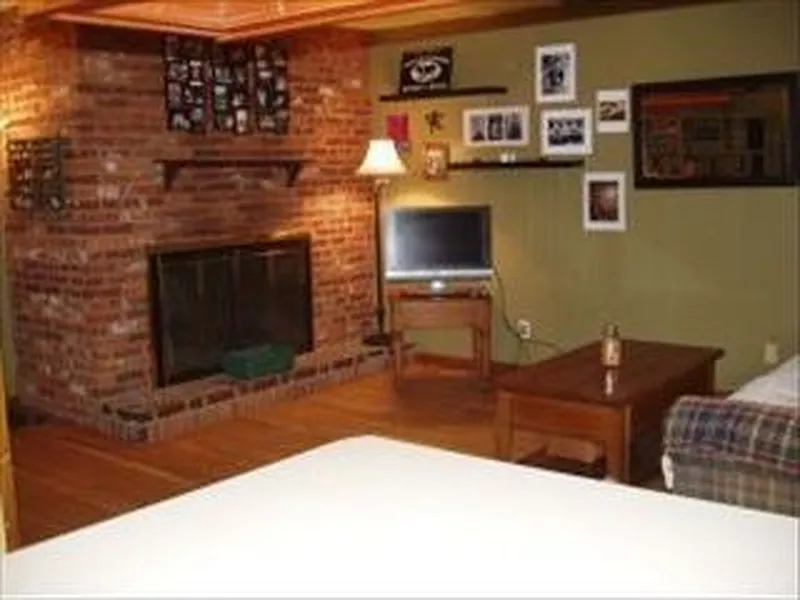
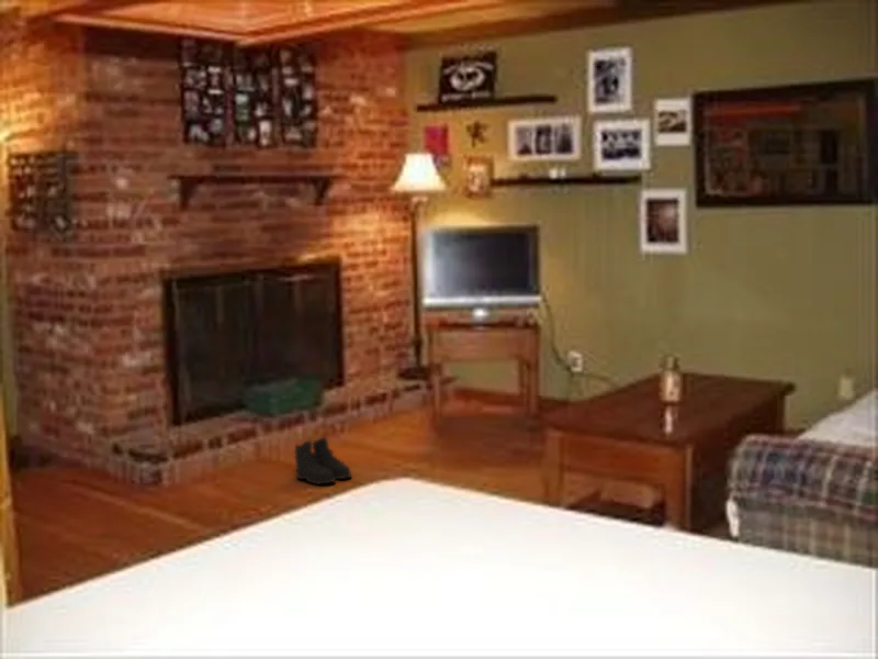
+ boots [293,436,352,485]
